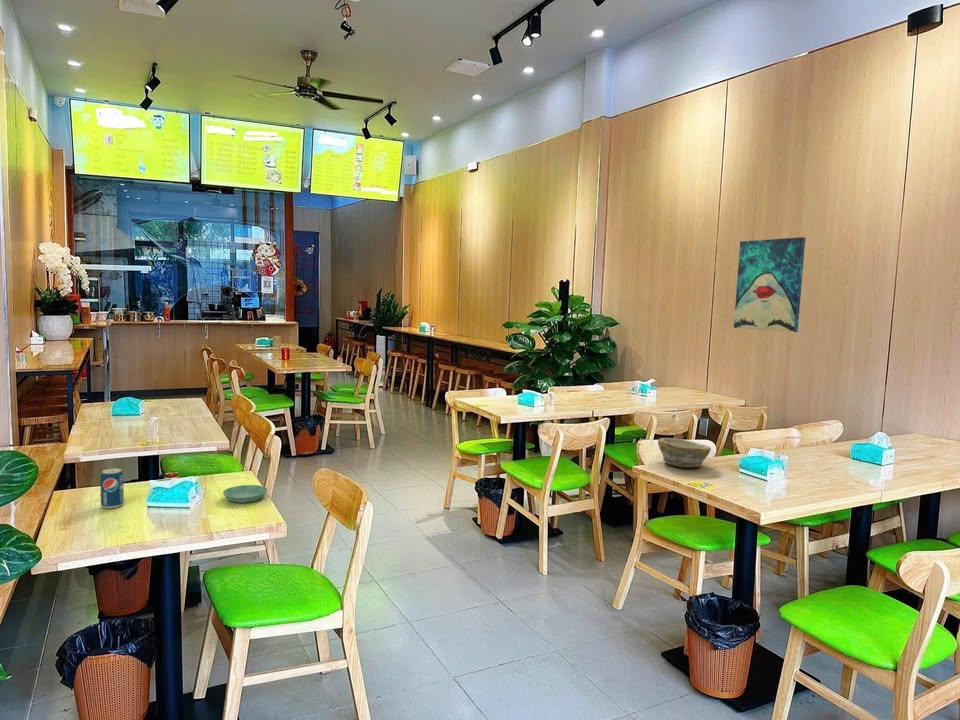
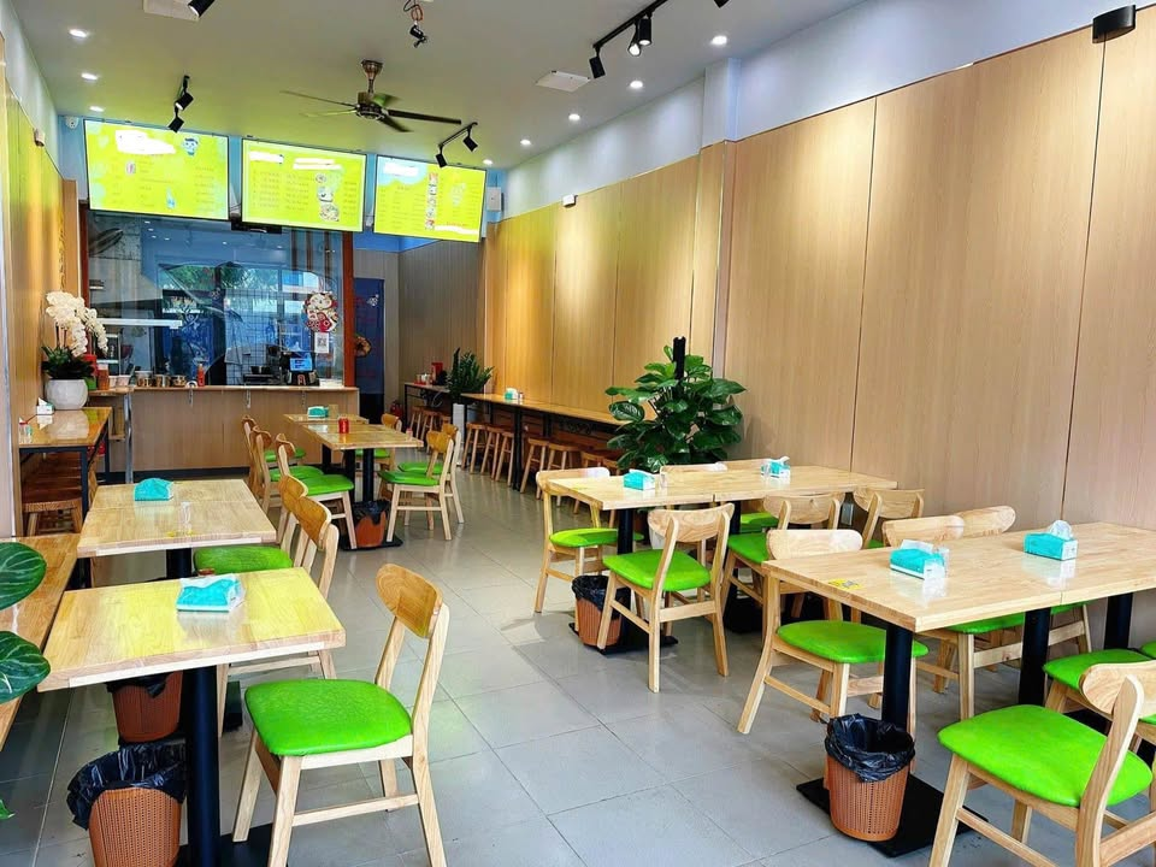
- wall art [733,236,806,333]
- bowl [657,437,712,468]
- beverage can [99,467,125,510]
- saucer [222,484,269,504]
